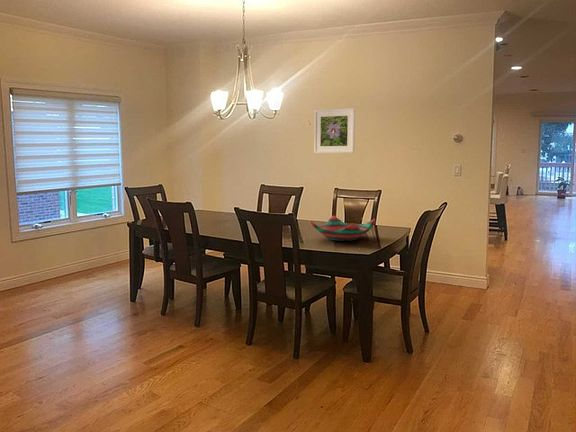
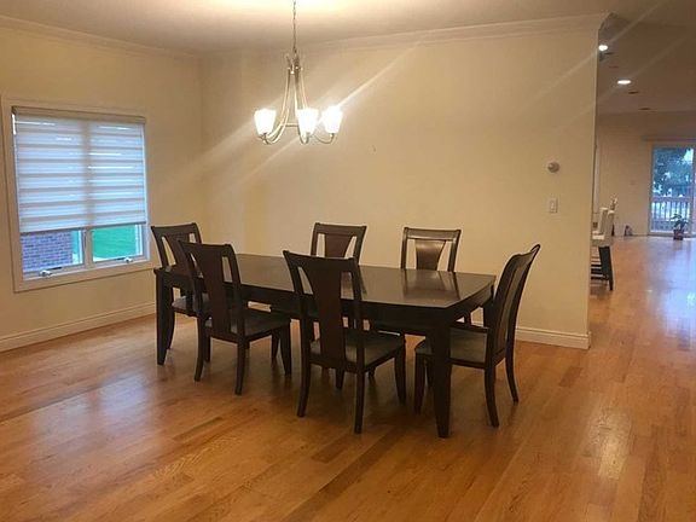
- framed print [313,107,356,154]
- decorative bowl [309,215,376,242]
